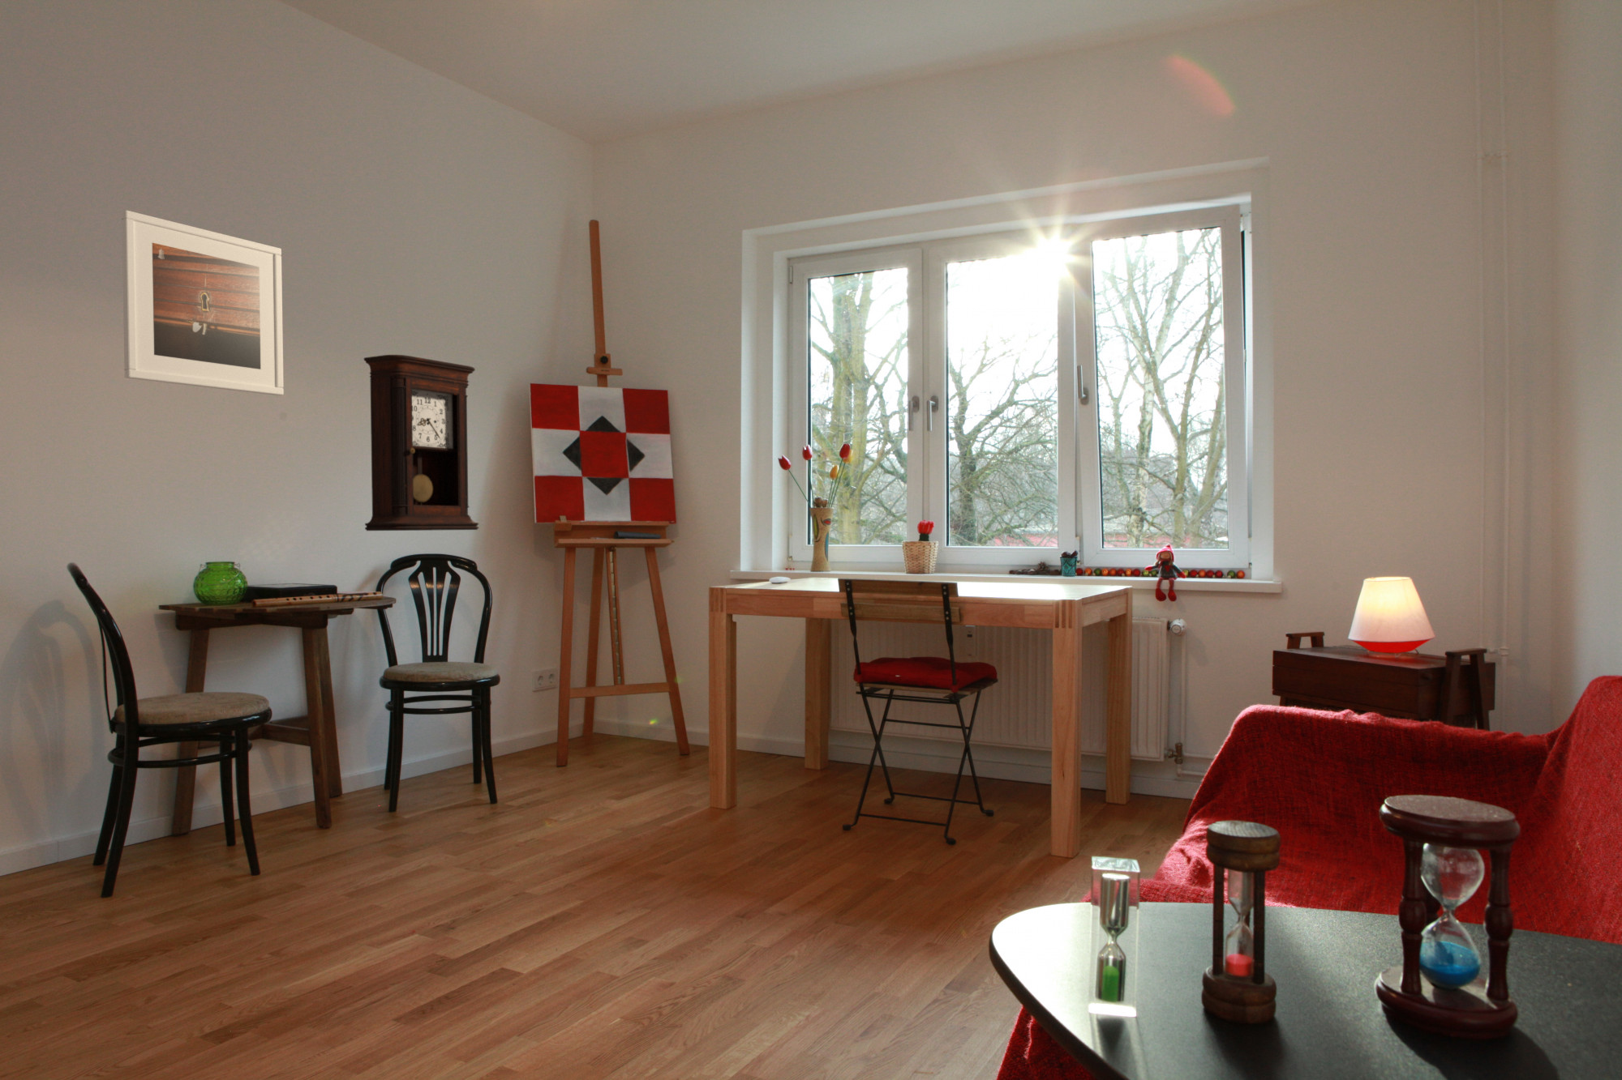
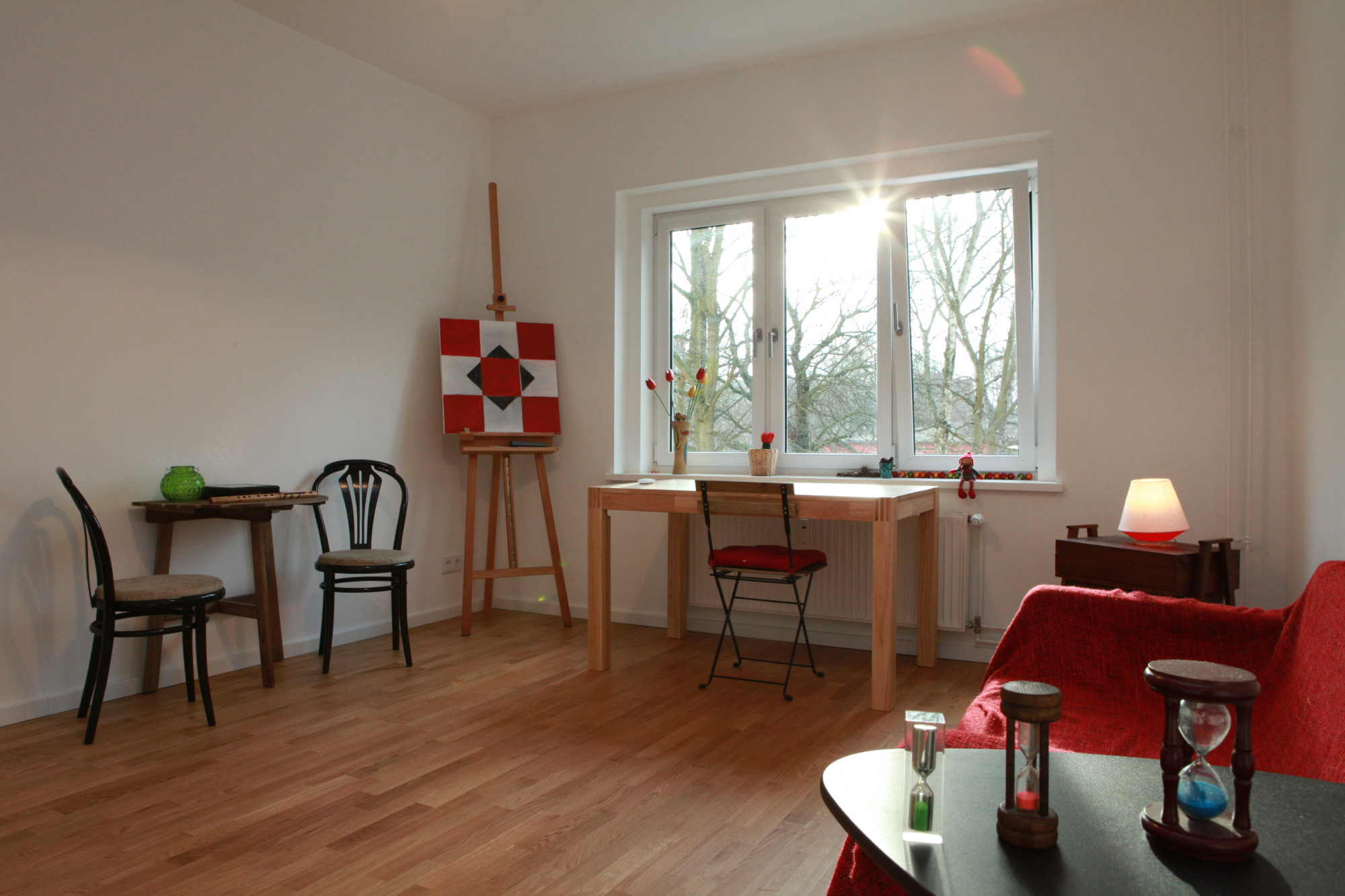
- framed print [121,209,285,397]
- pendulum clock [363,354,480,532]
